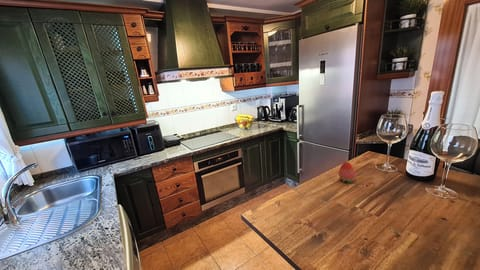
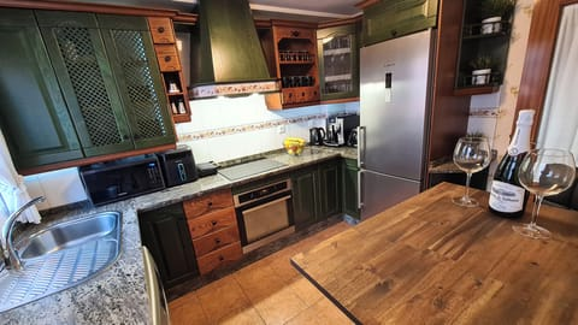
- fruit [337,161,356,183]
